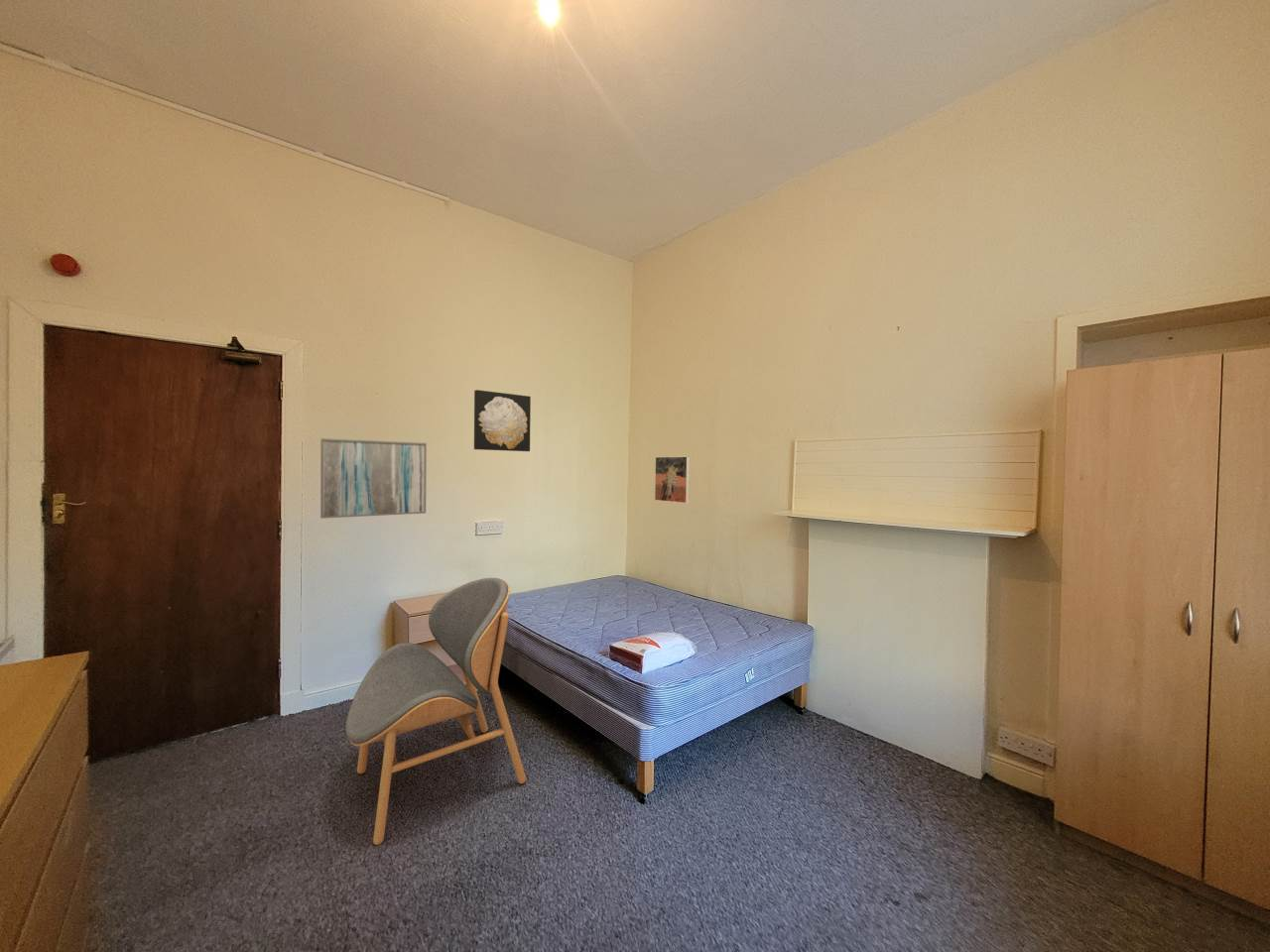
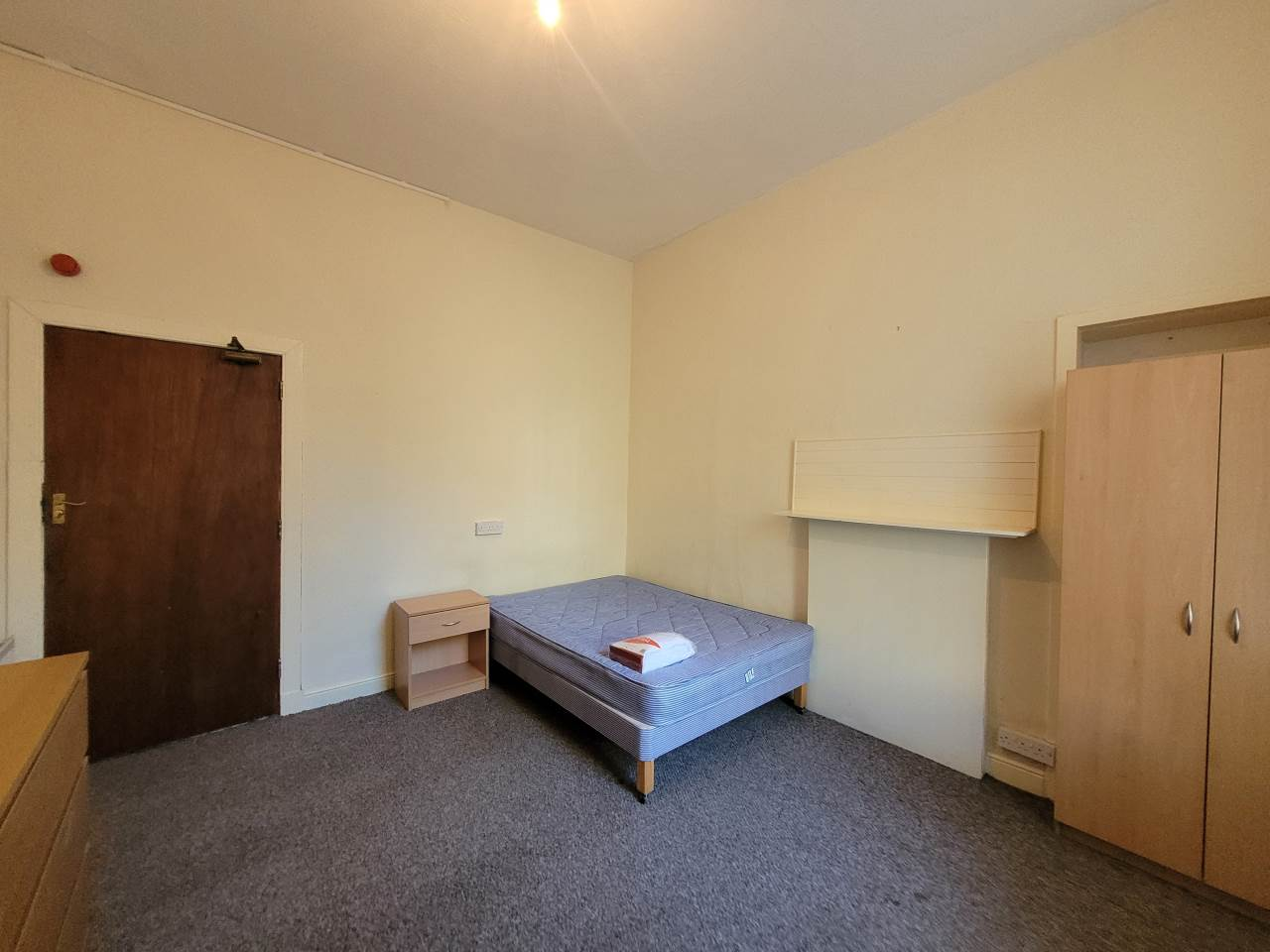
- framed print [654,455,691,505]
- wall art [473,389,532,452]
- chair [344,577,527,846]
- wall art [319,437,428,520]
